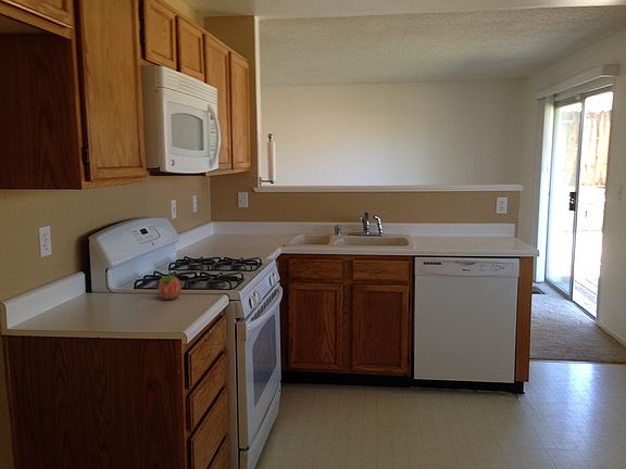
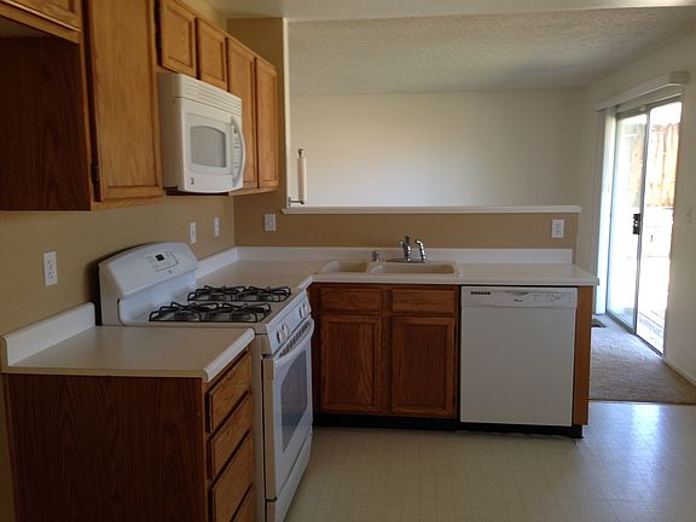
- fruit [156,271,183,301]
